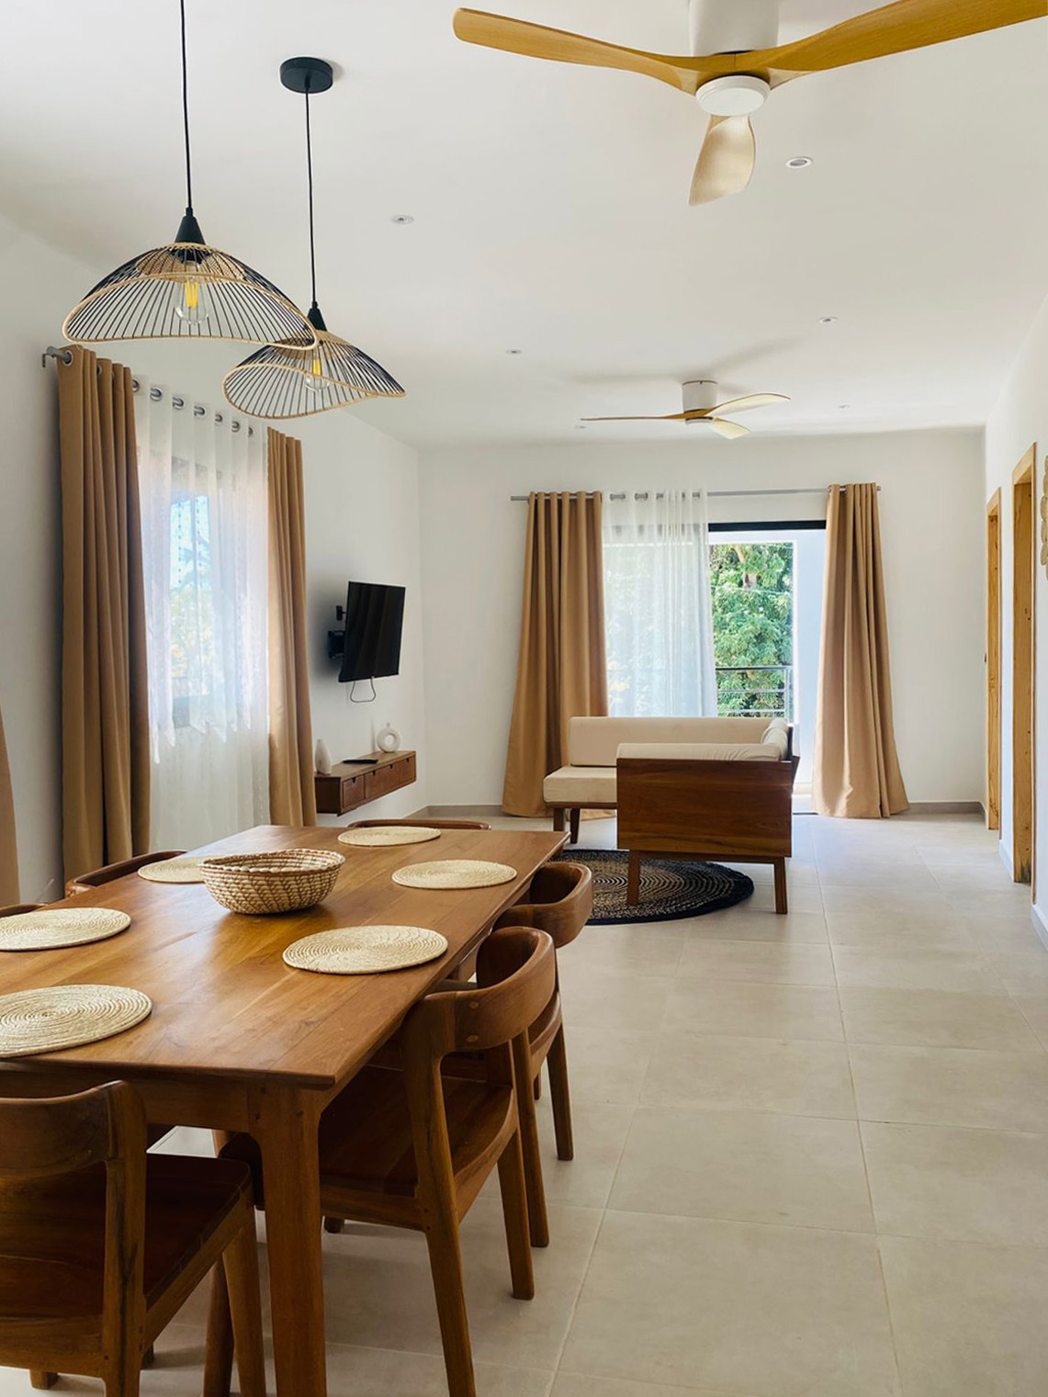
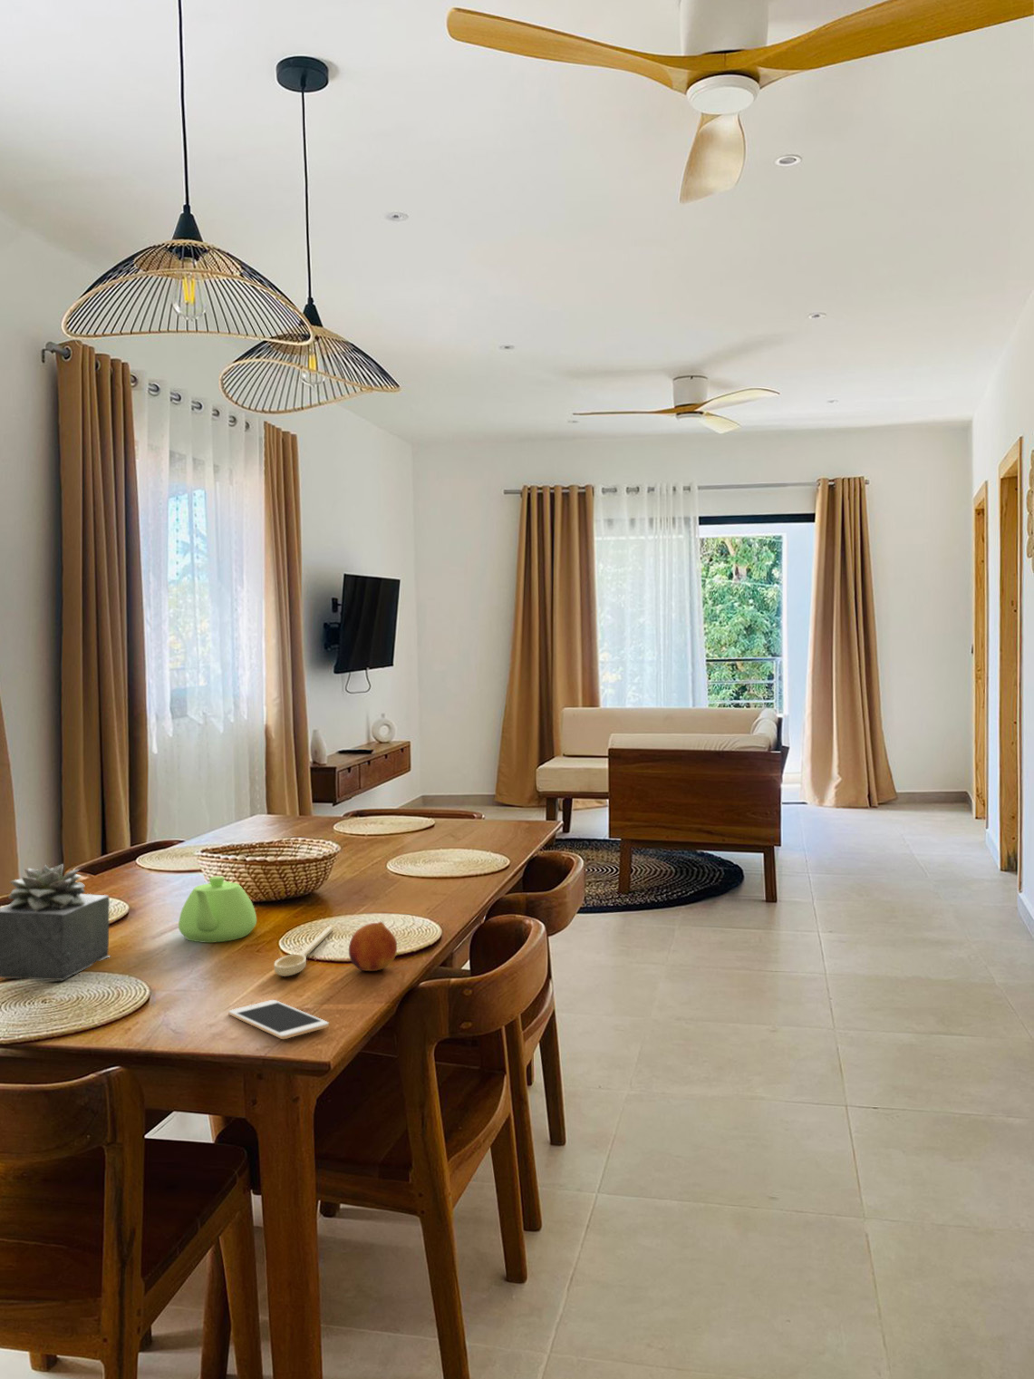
+ succulent plant [0,863,112,981]
+ cell phone [227,999,330,1040]
+ teapot [178,875,257,944]
+ spoon [274,926,333,977]
+ fruit [348,922,398,971]
